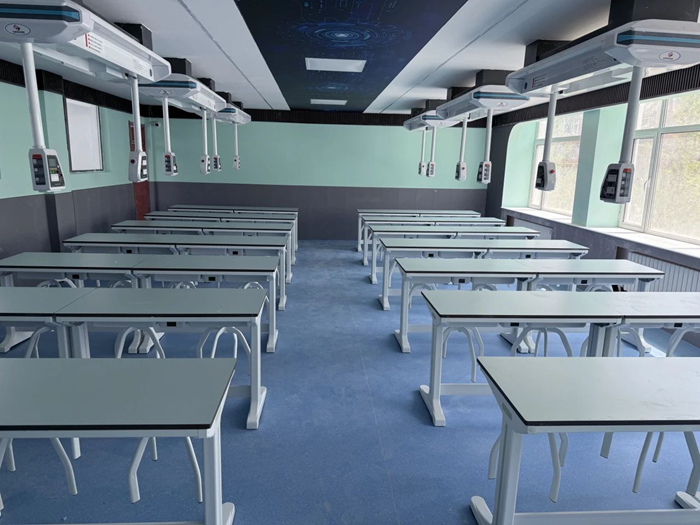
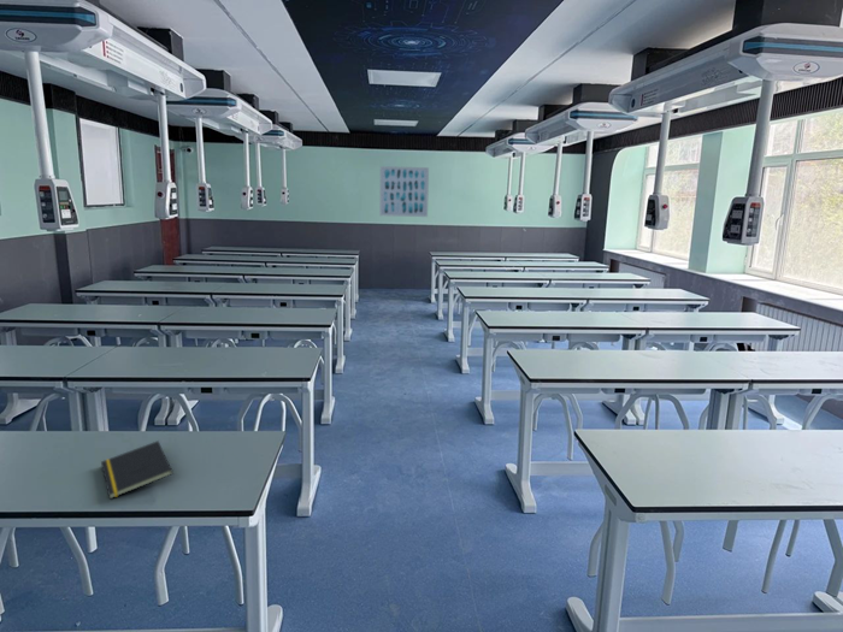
+ wall art [378,165,430,218]
+ notepad [100,439,175,500]
